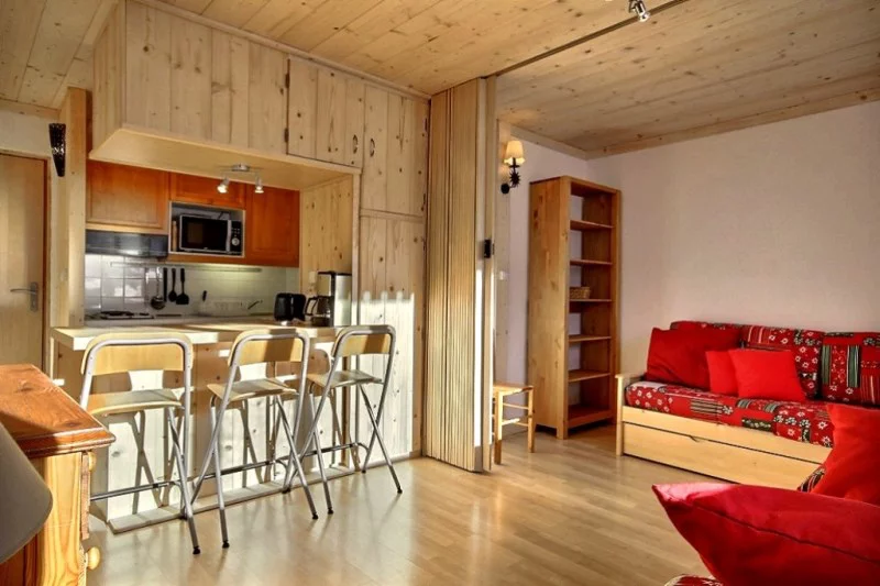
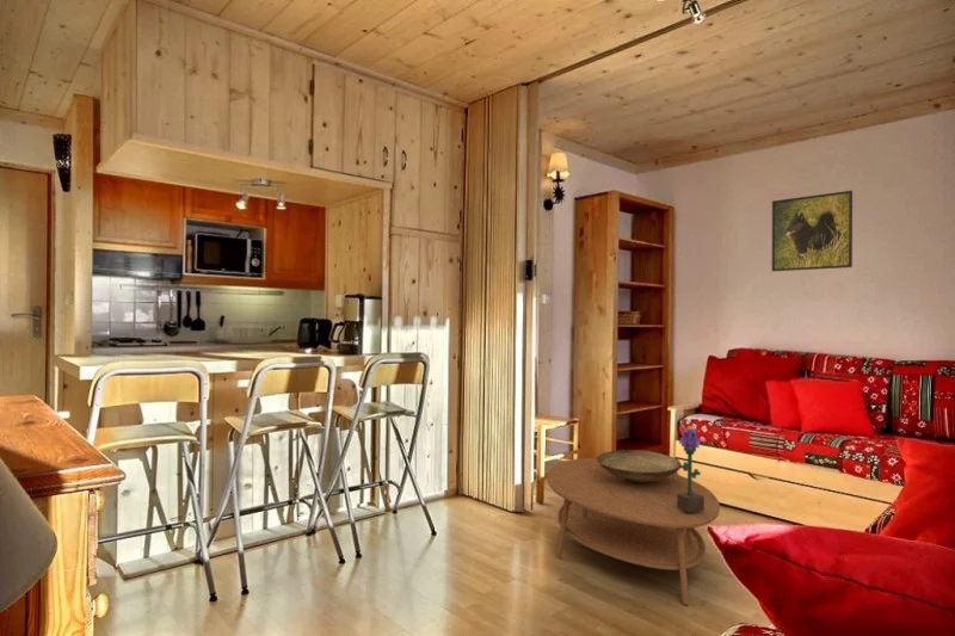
+ coffee table [547,457,721,606]
+ decorative bowl [596,449,683,486]
+ potted flower [677,425,704,514]
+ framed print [771,190,854,272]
